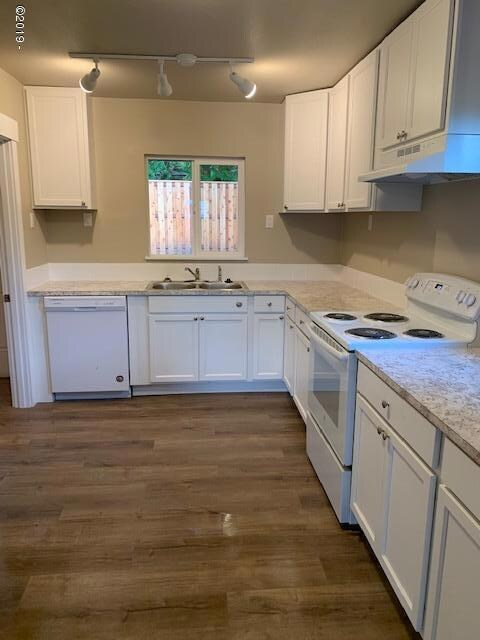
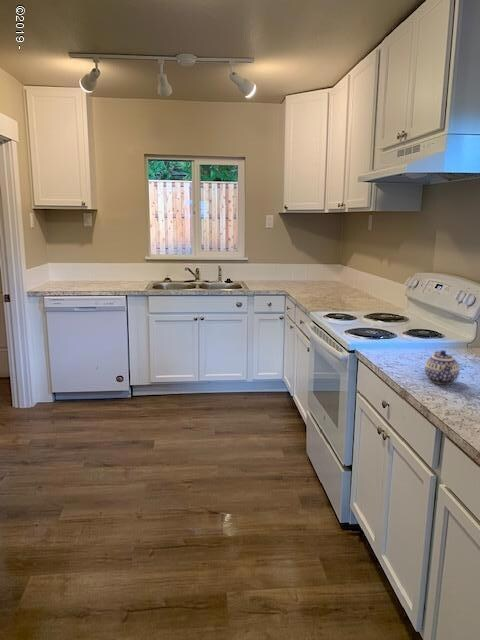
+ teapot [424,349,460,385]
